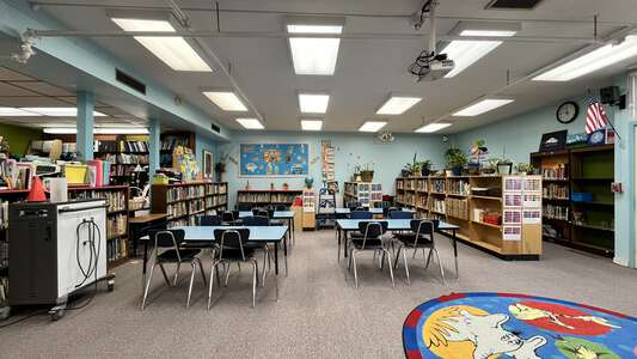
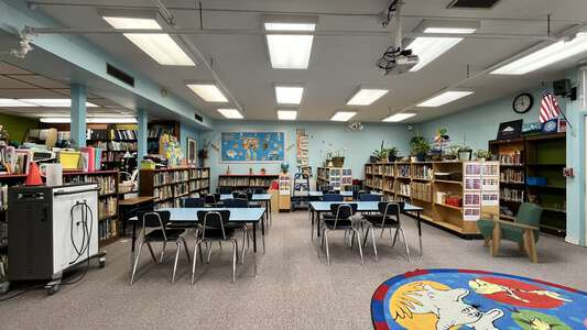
+ armchair [475,201,544,264]
